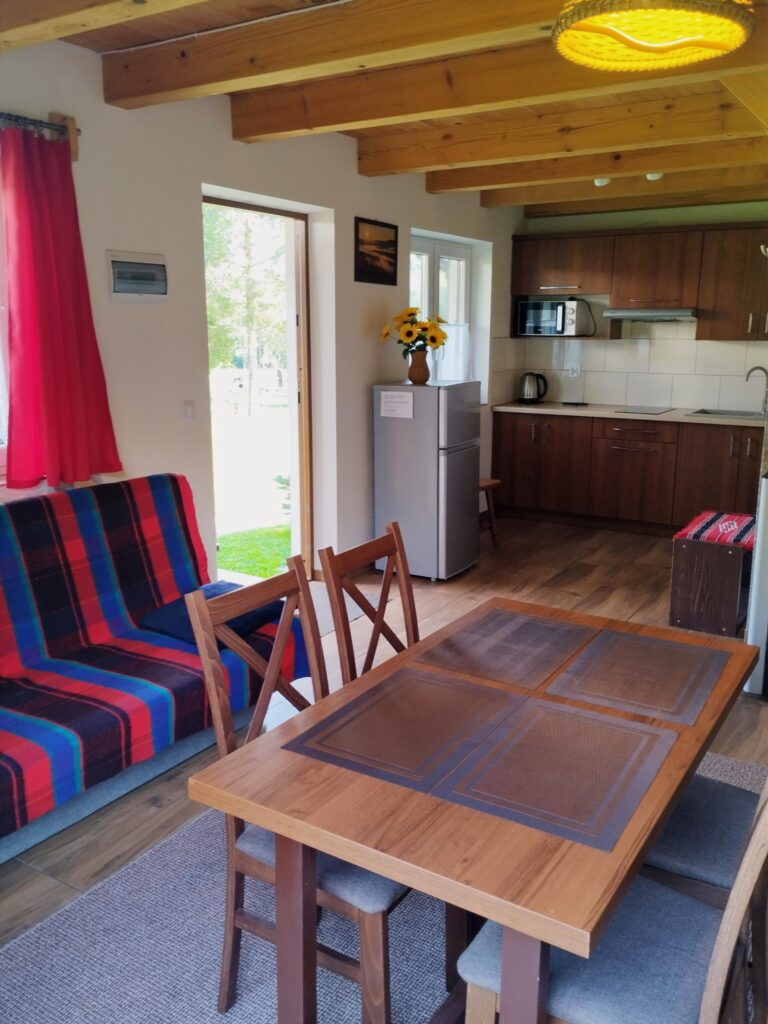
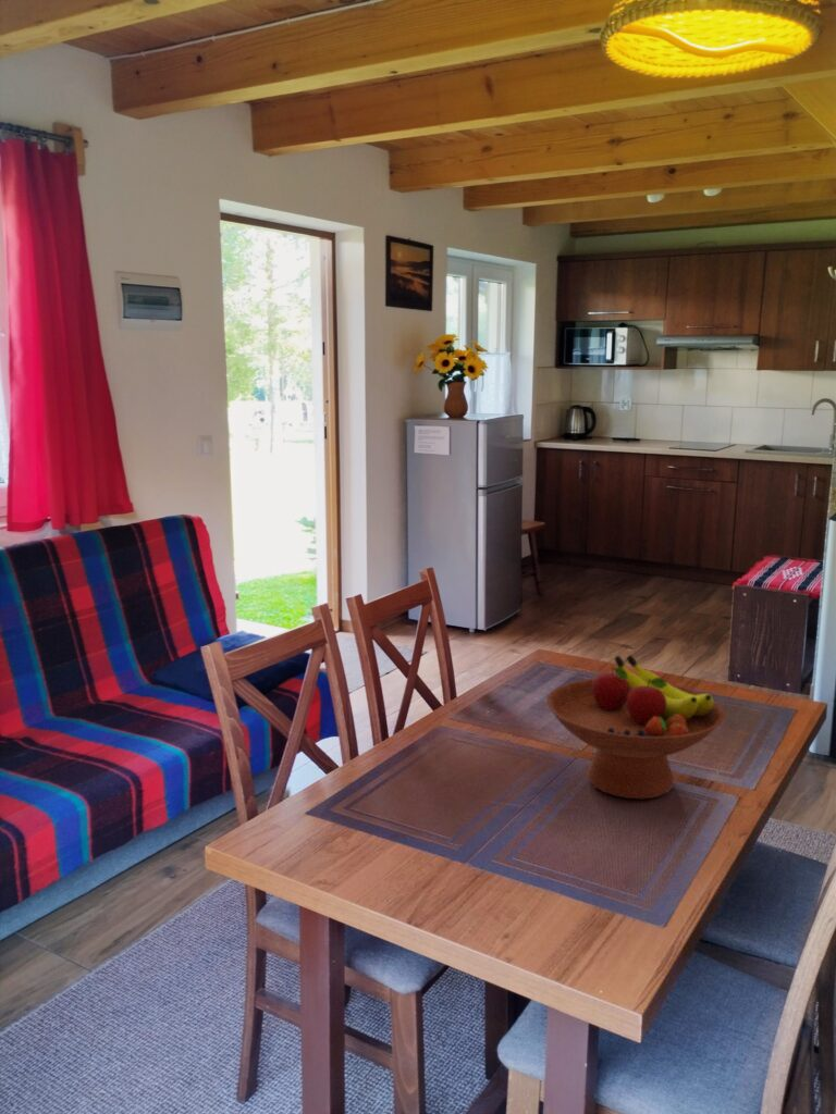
+ fruit bowl [545,654,726,801]
